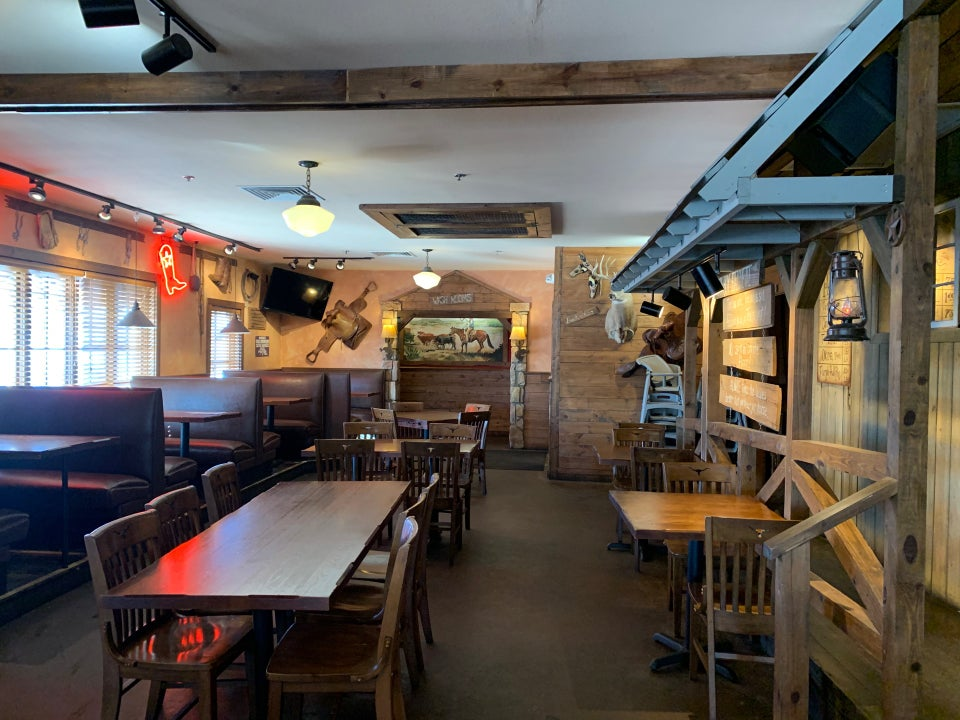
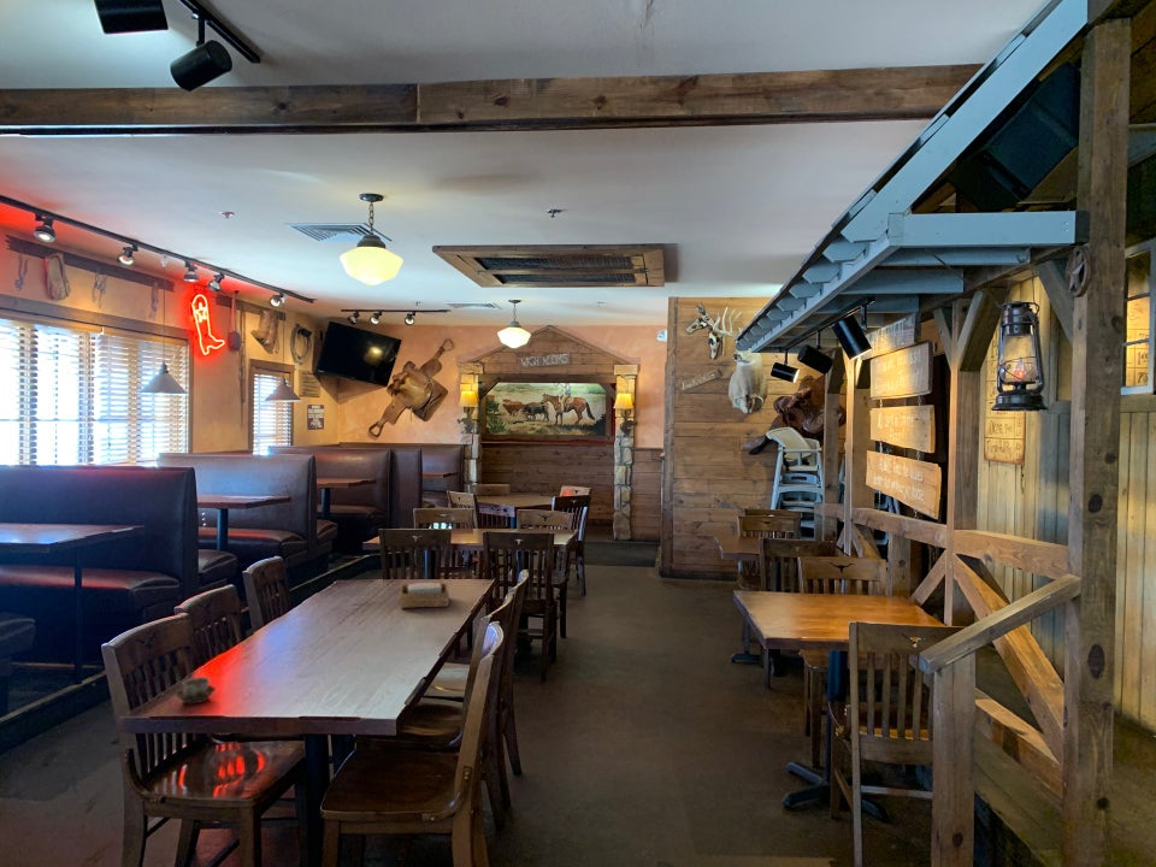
+ cup [175,676,217,706]
+ napkin holder [399,582,450,609]
